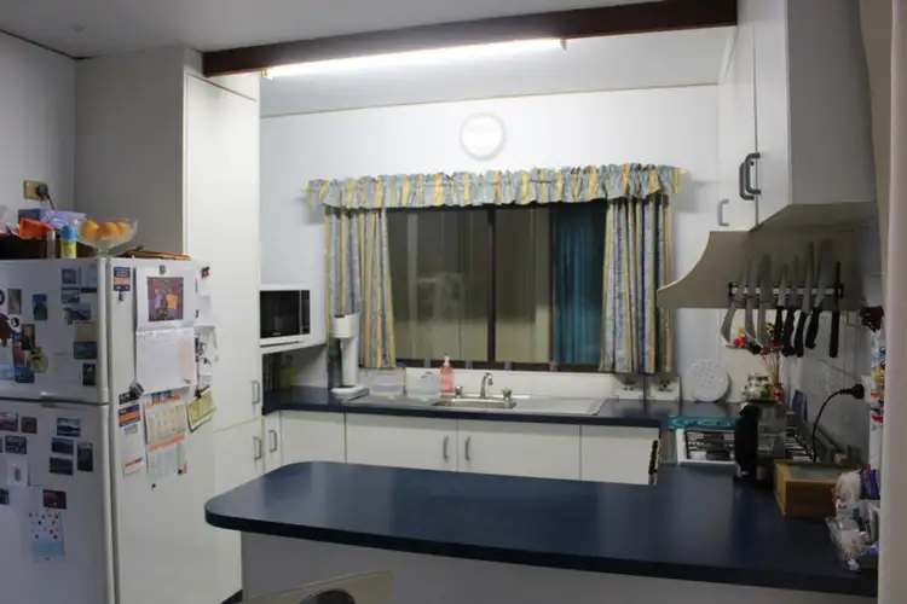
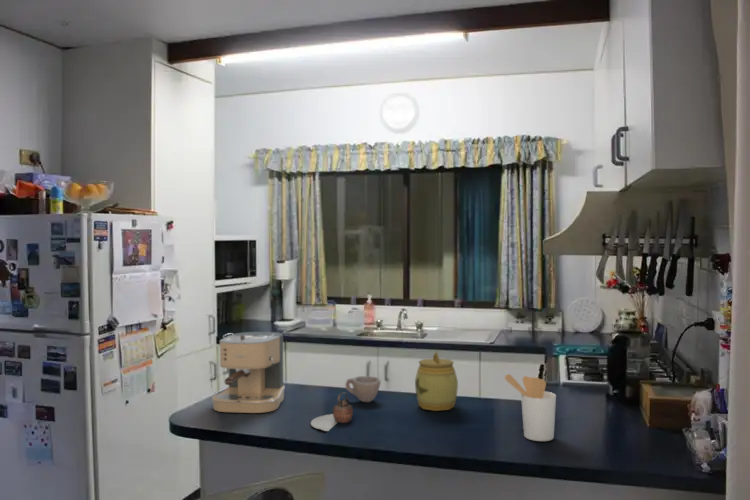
+ jar [414,351,459,412]
+ coffee maker [211,331,286,414]
+ utensil holder [503,373,557,442]
+ teapot [310,391,354,432]
+ cup [344,375,382,403]
